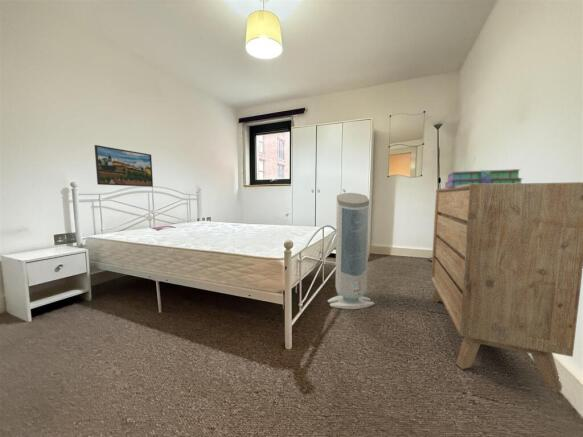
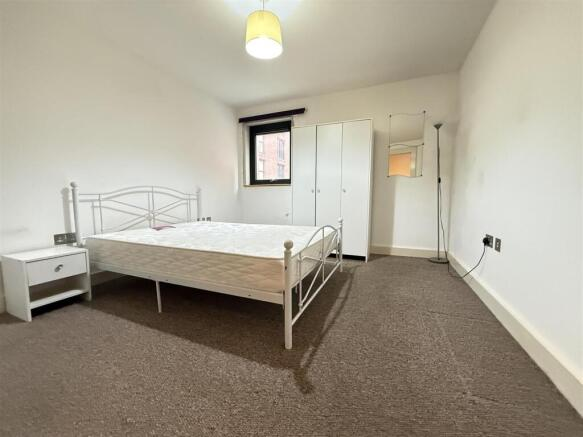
- air purifier [327,192,375,310]
- dresser [430,181,583,392]
- stack of books [444,168,524,188]
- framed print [93,144,154,188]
